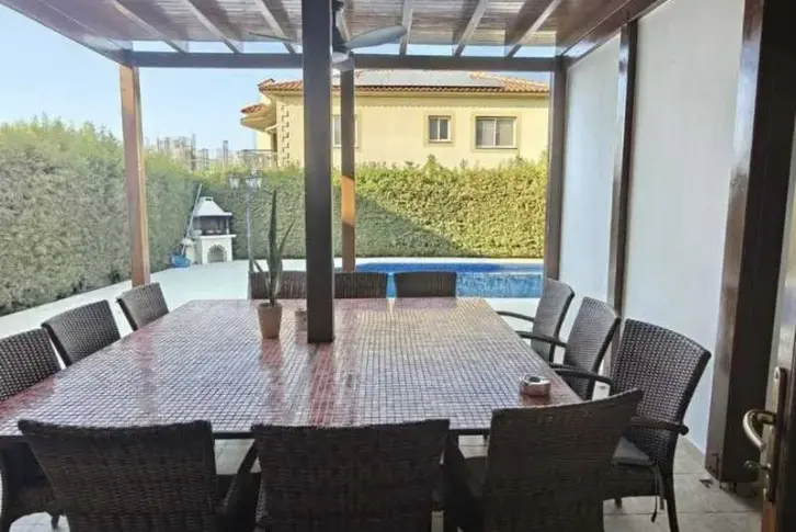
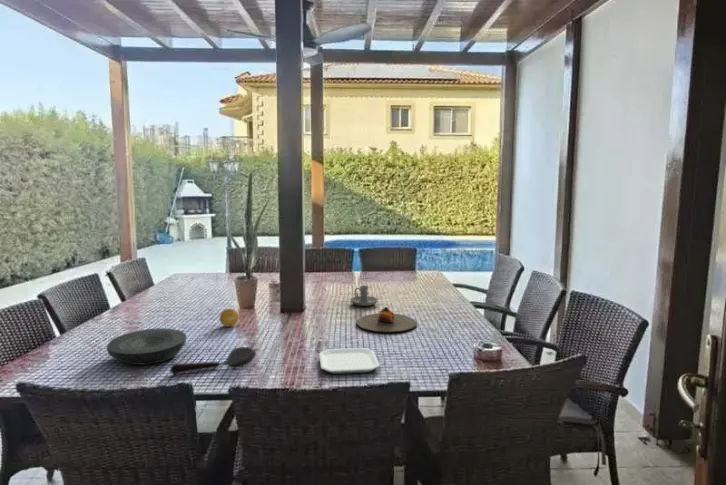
+ spoon [169,346,257,376]
+ plate [106,327,187,366]
+ candle holder [349,285,379,307]
+ fruit [219,307,240,328]
+ plate [355,306,418,334]
+ plate [318,347,381,375]
